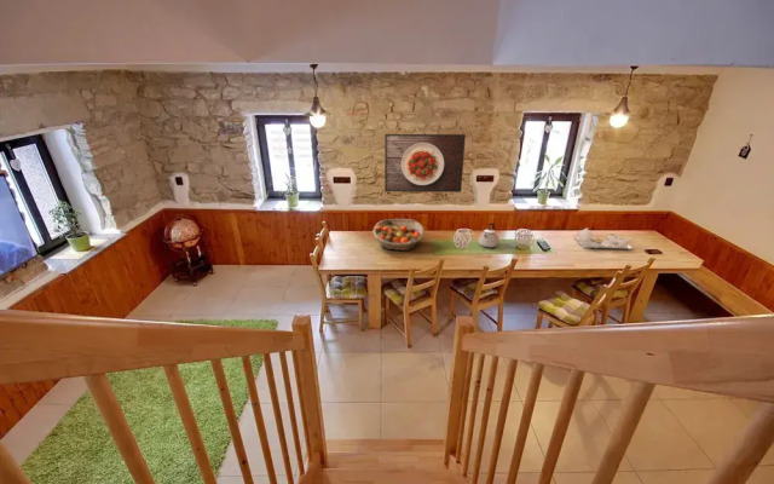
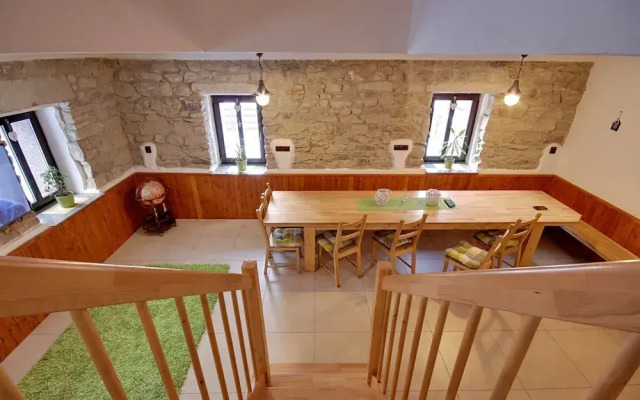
- tea set [571,227,634,250]
- fruit basket [371,218,426,252]
- kettle [478,221,499,248]
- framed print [383,133,467,194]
